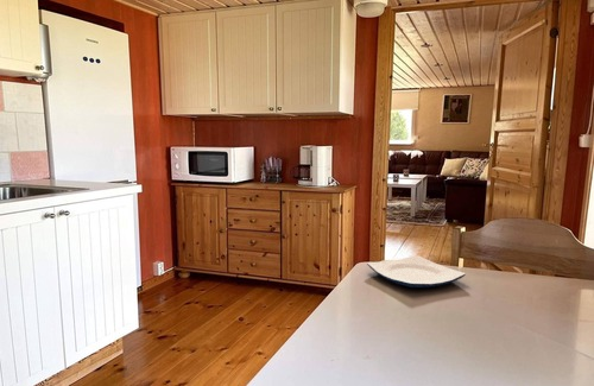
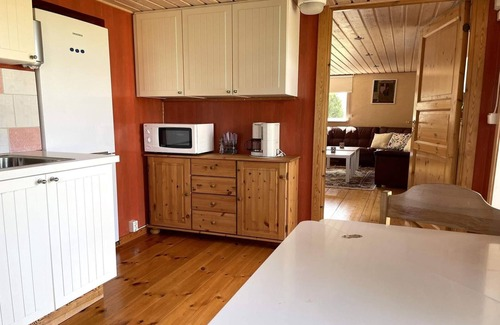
- plate [366,254,467,289]
